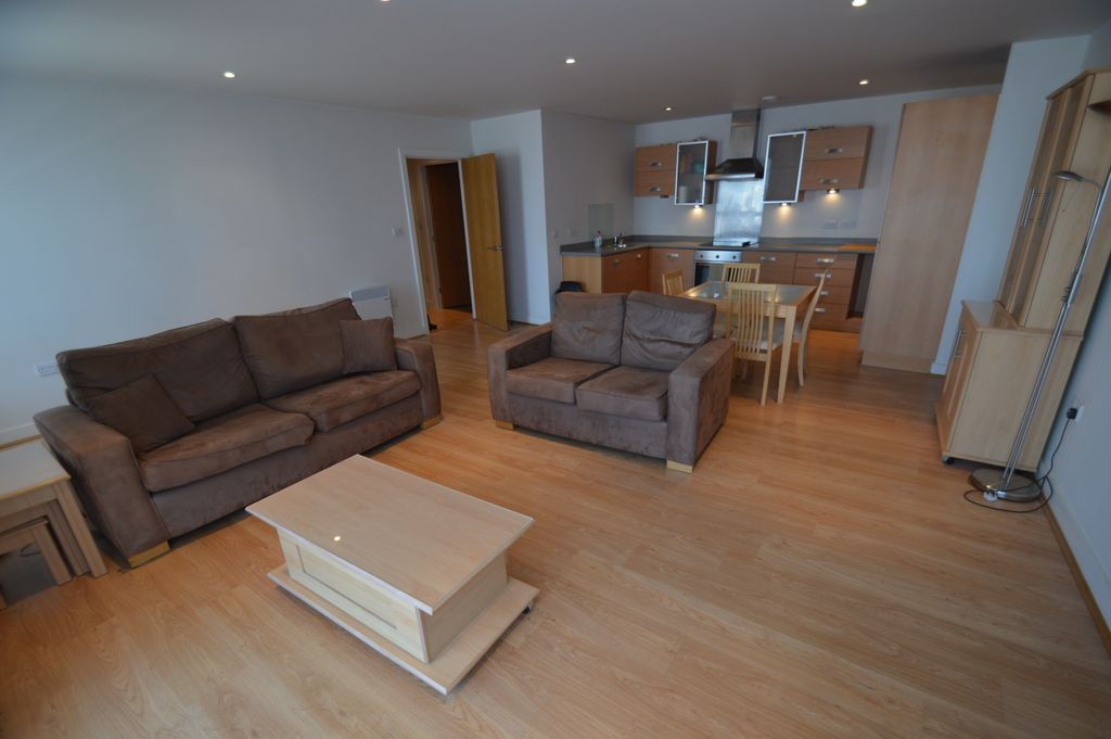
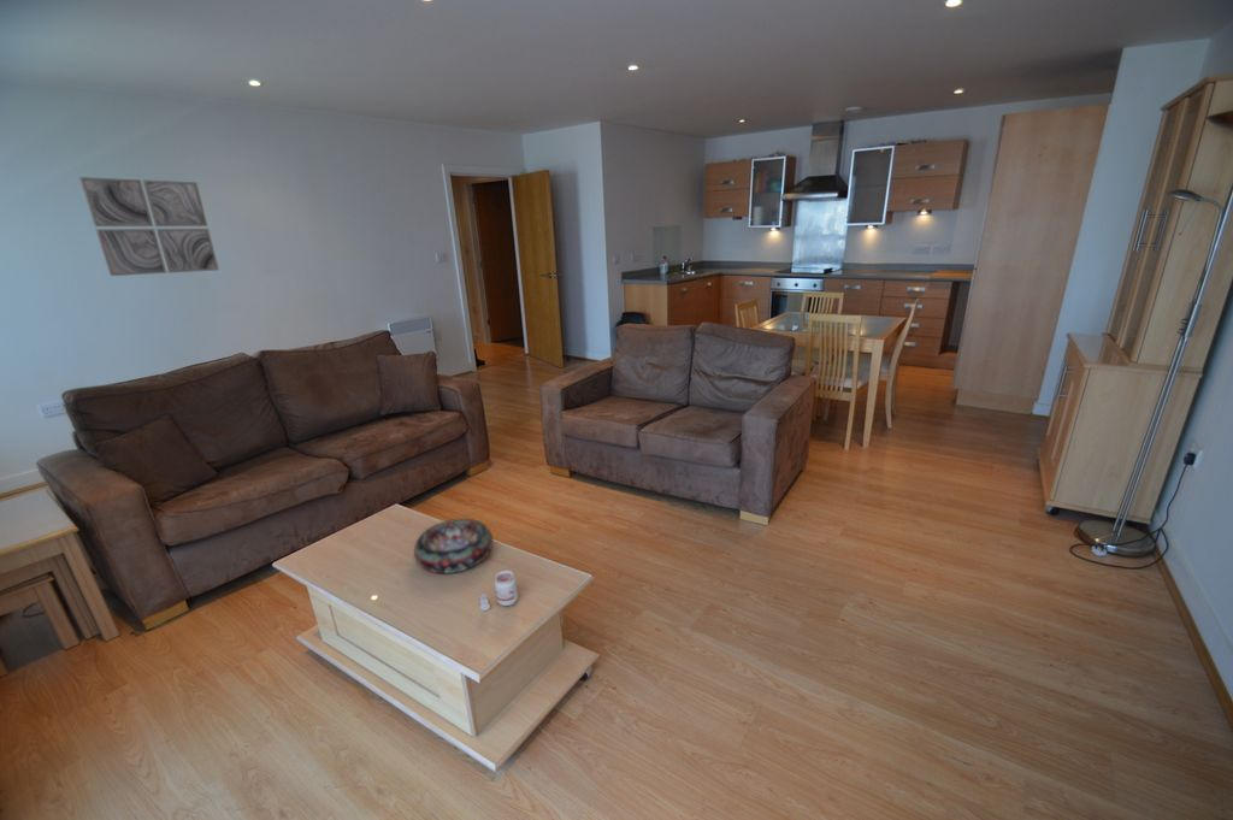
+ candle [478,570,519,612]
+ decorative bowl [413,518,494,574]
+ wall art [78,176,220,277]
